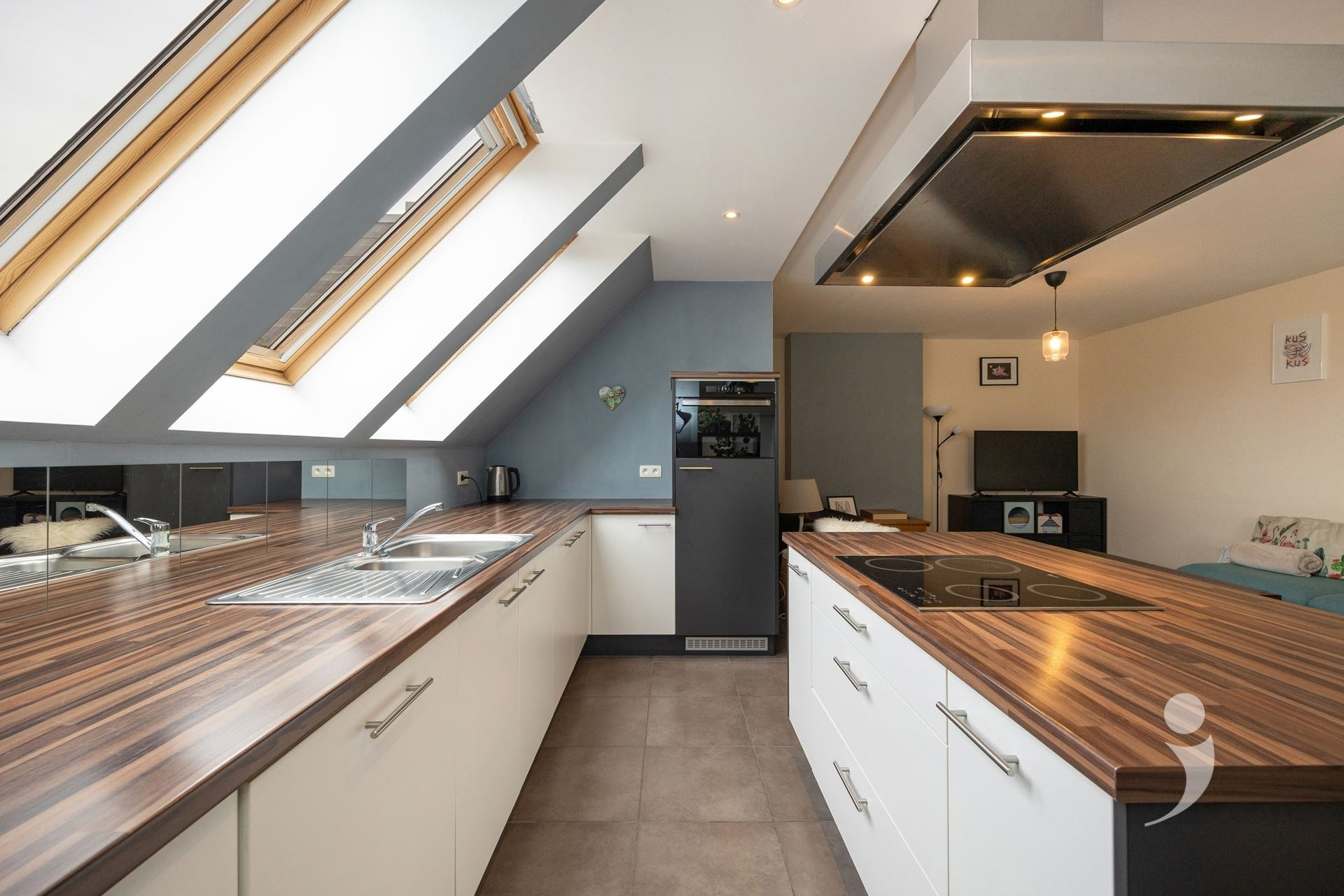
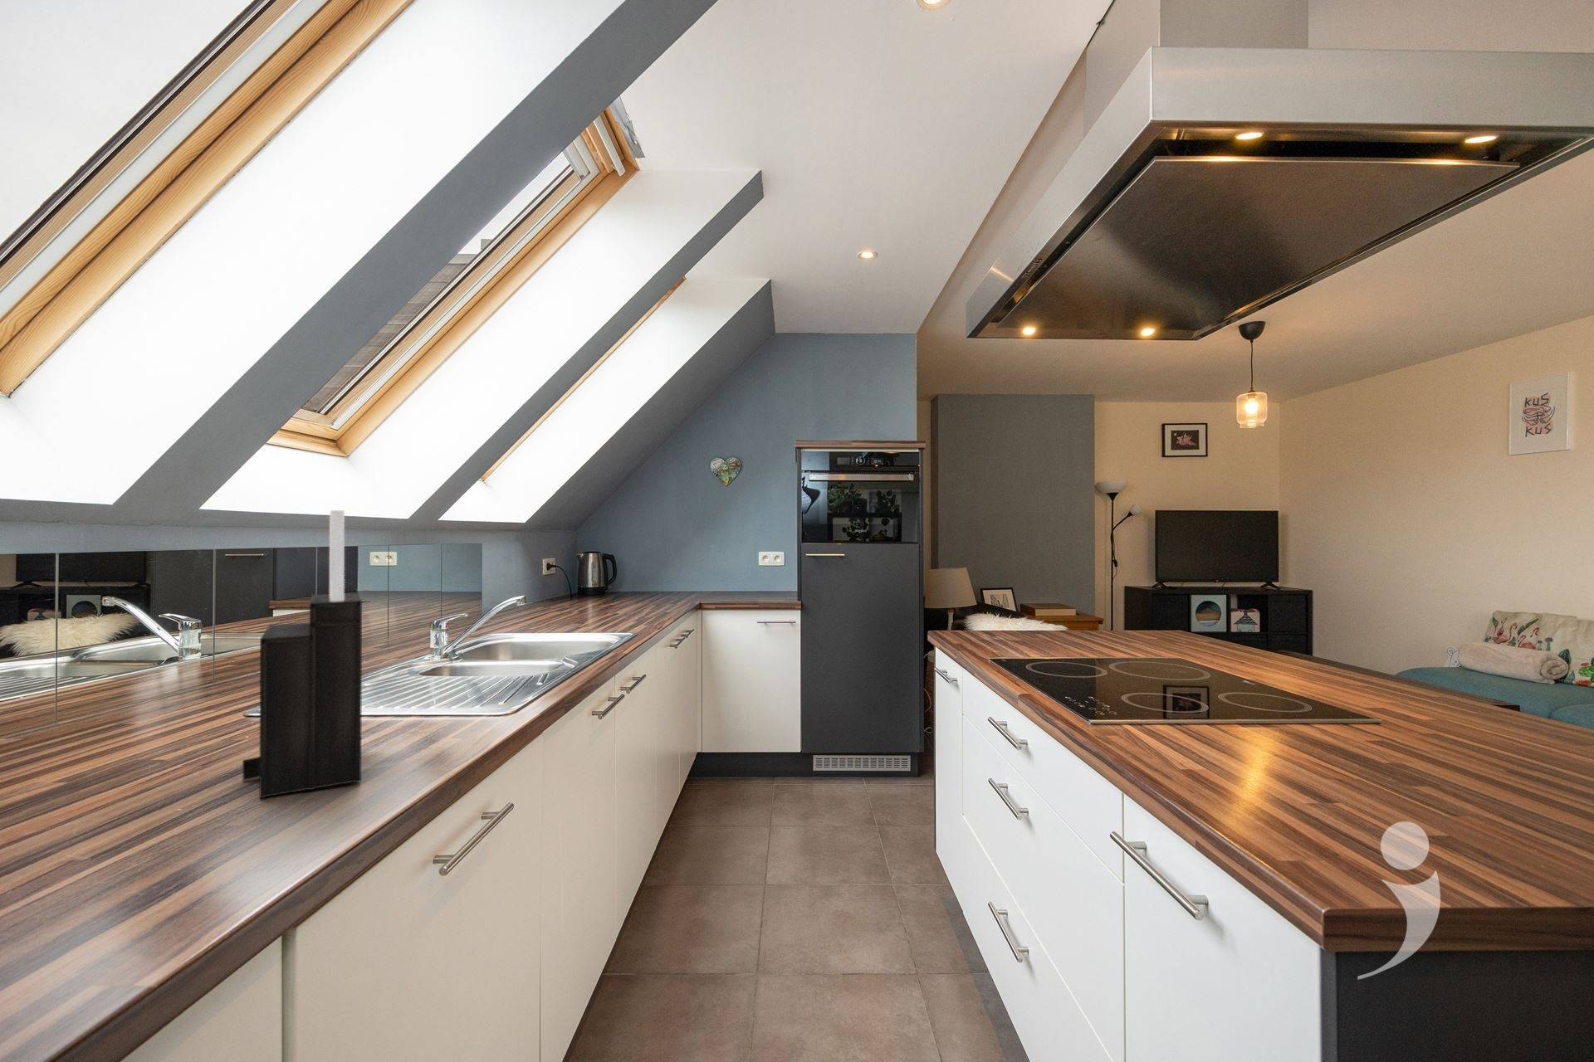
+ knife block [242,510,363,799]
